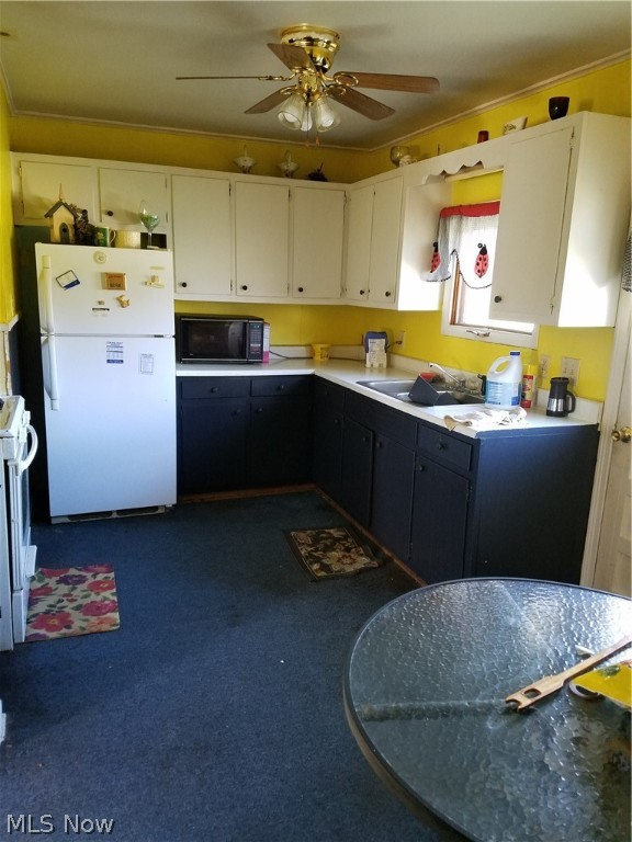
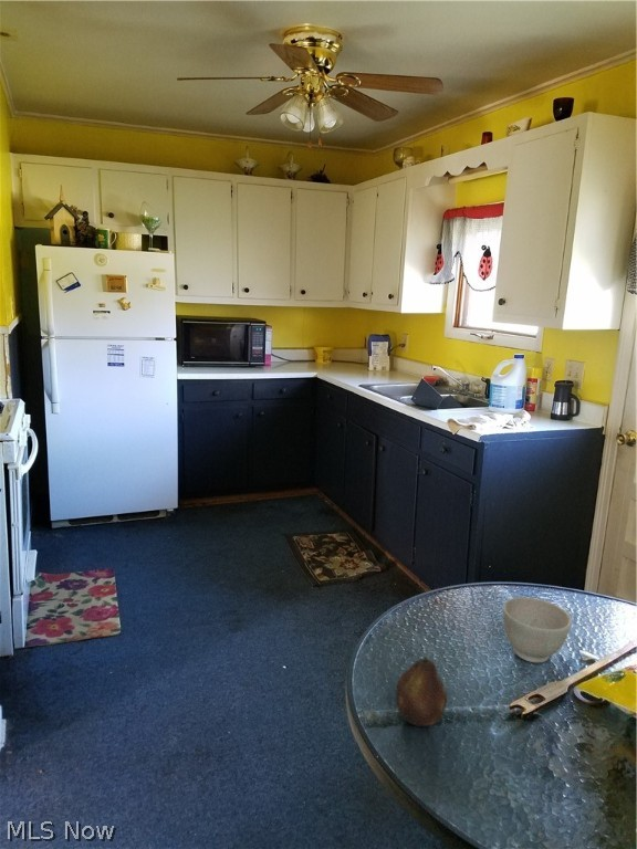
+ bowl [502,596,573,663]
+ fruit [395,656,448,727]
